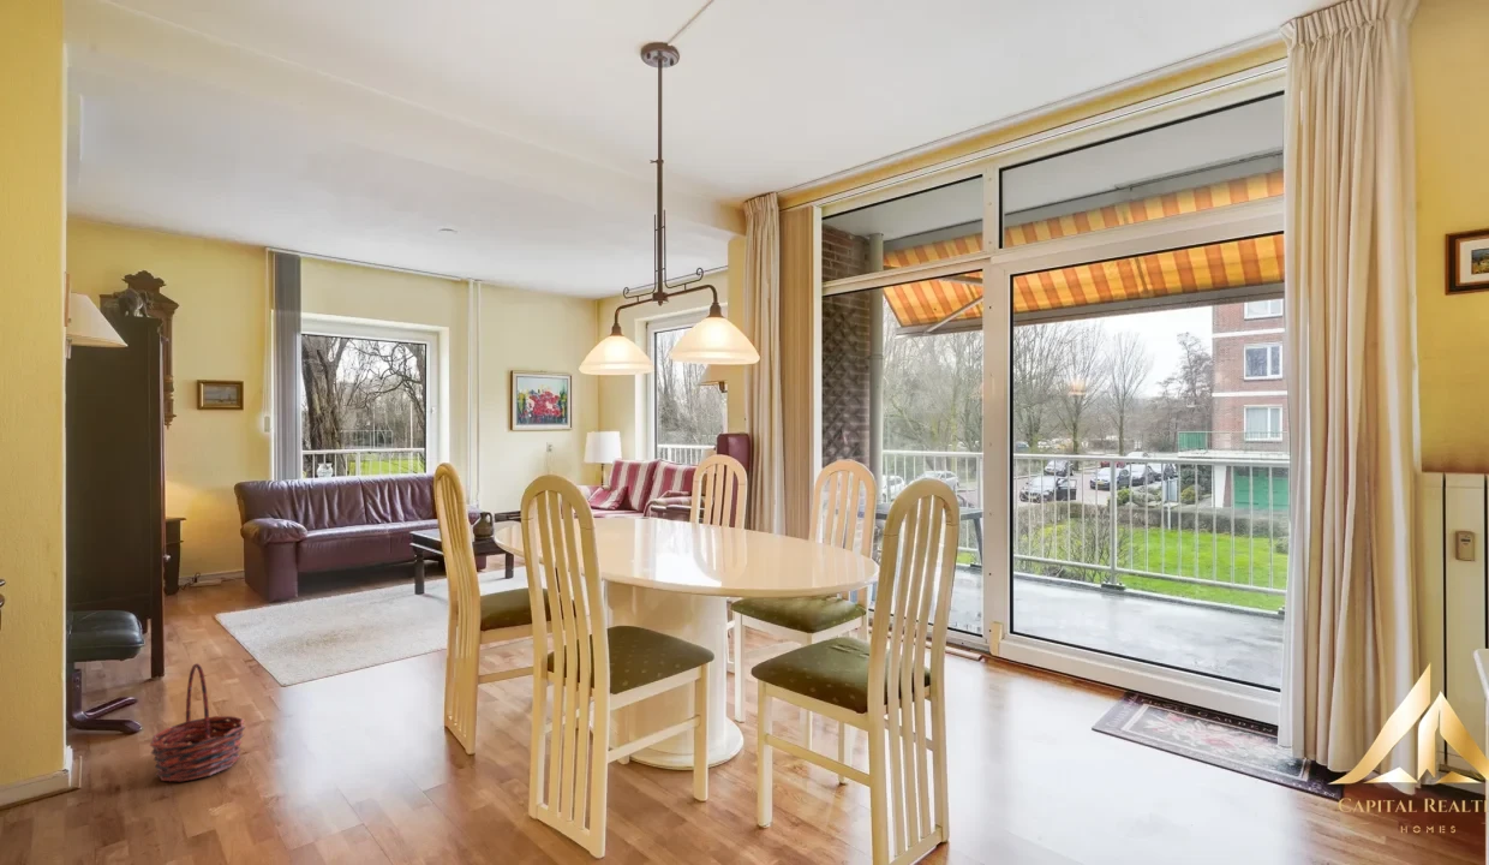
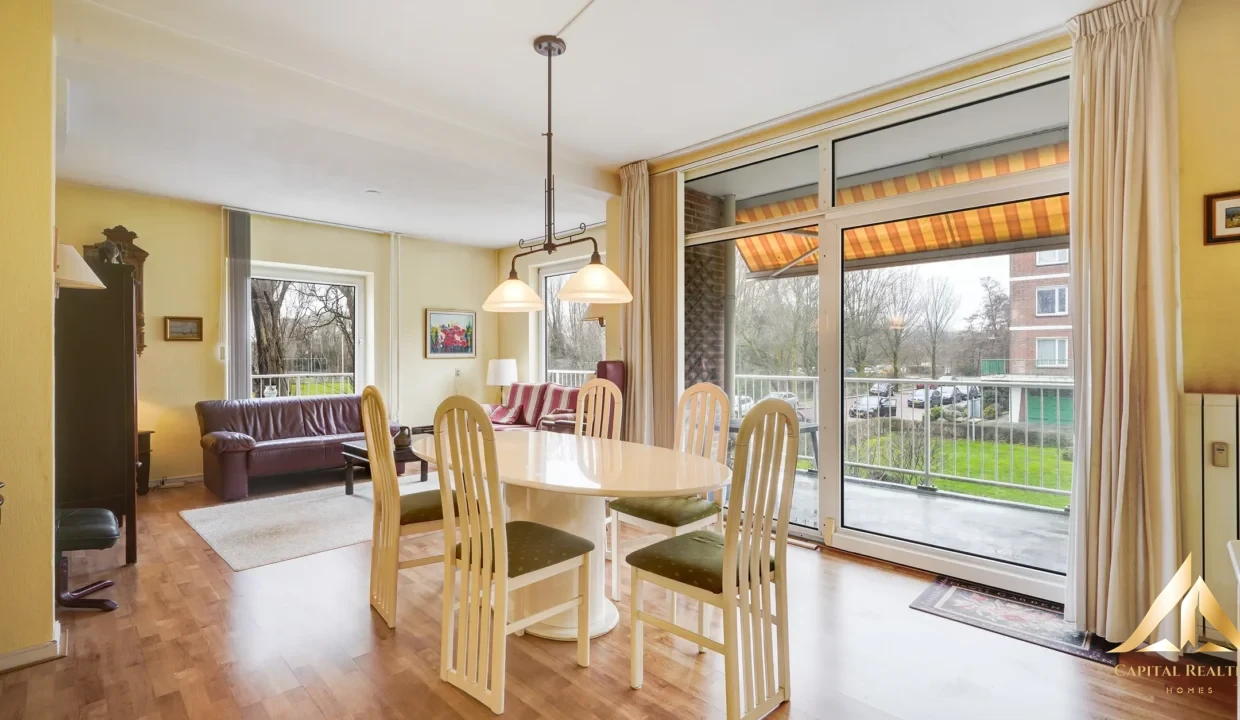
- basket [149,662,246,783]
